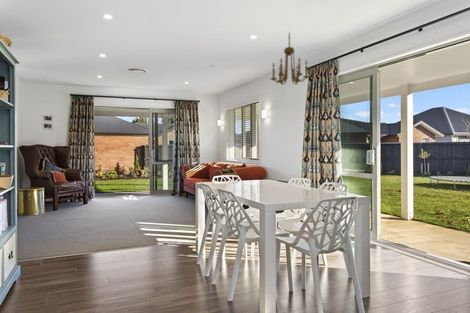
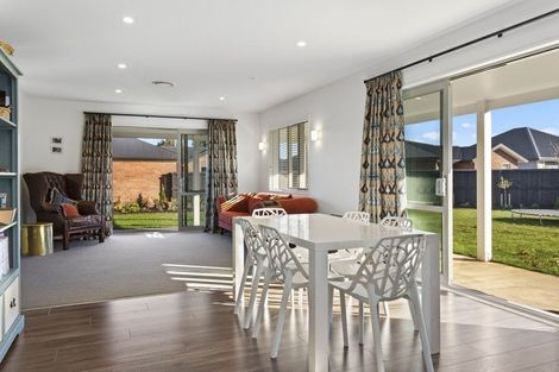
- chandelier [270,31,311,86]
